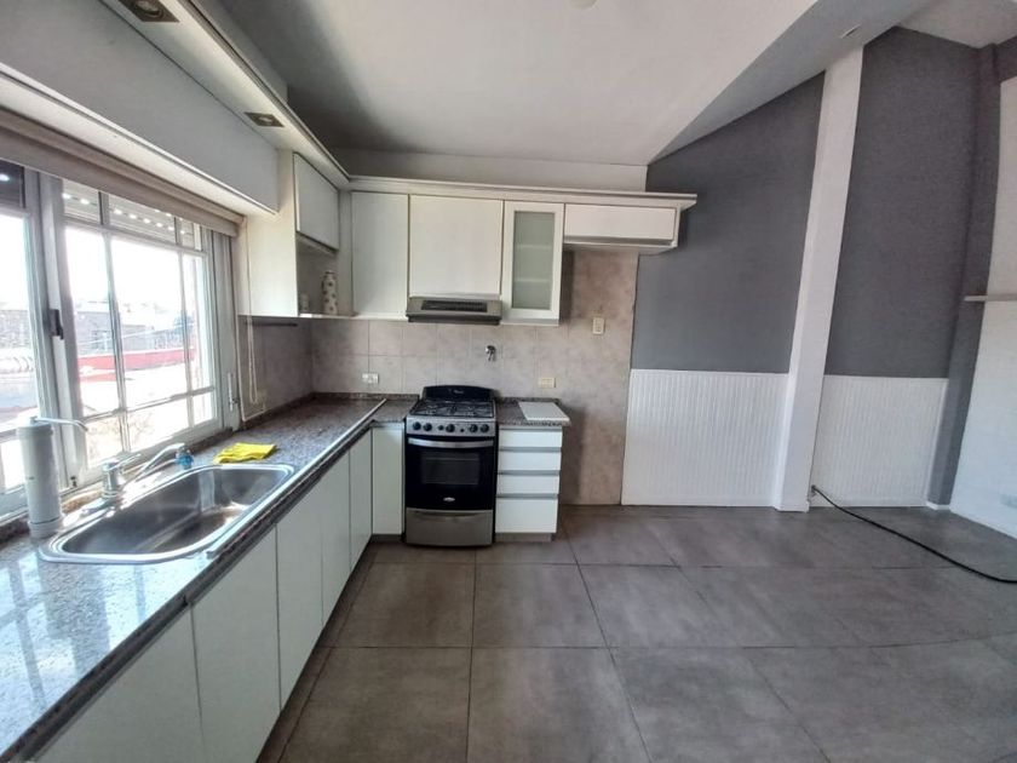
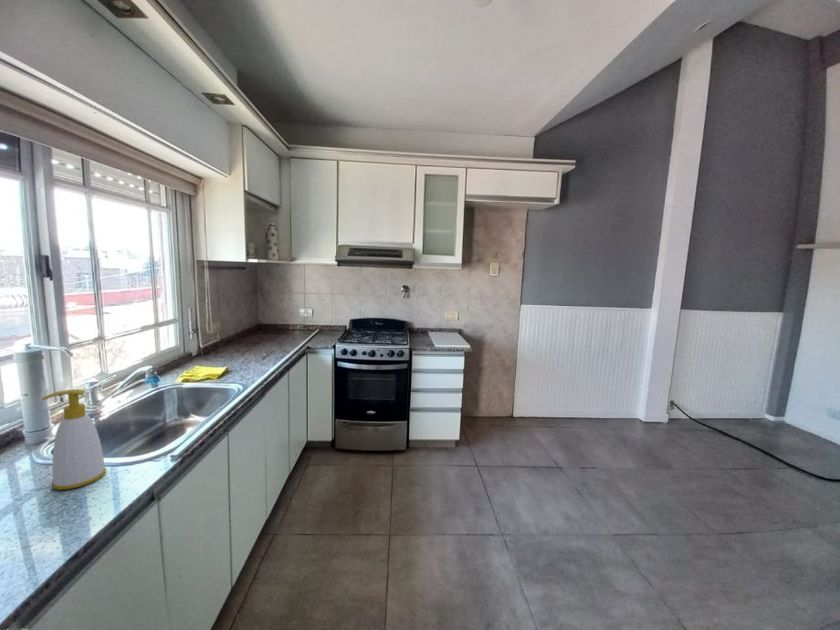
+ soap bottle [41,388,107,490]
